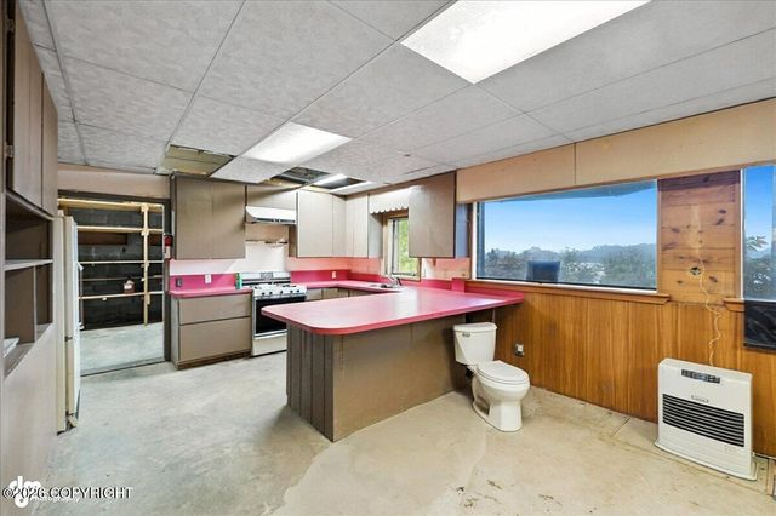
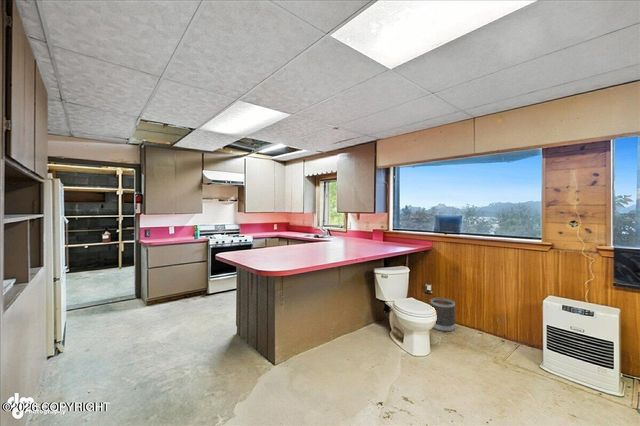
+ wastebasket [429,297,456,333]
